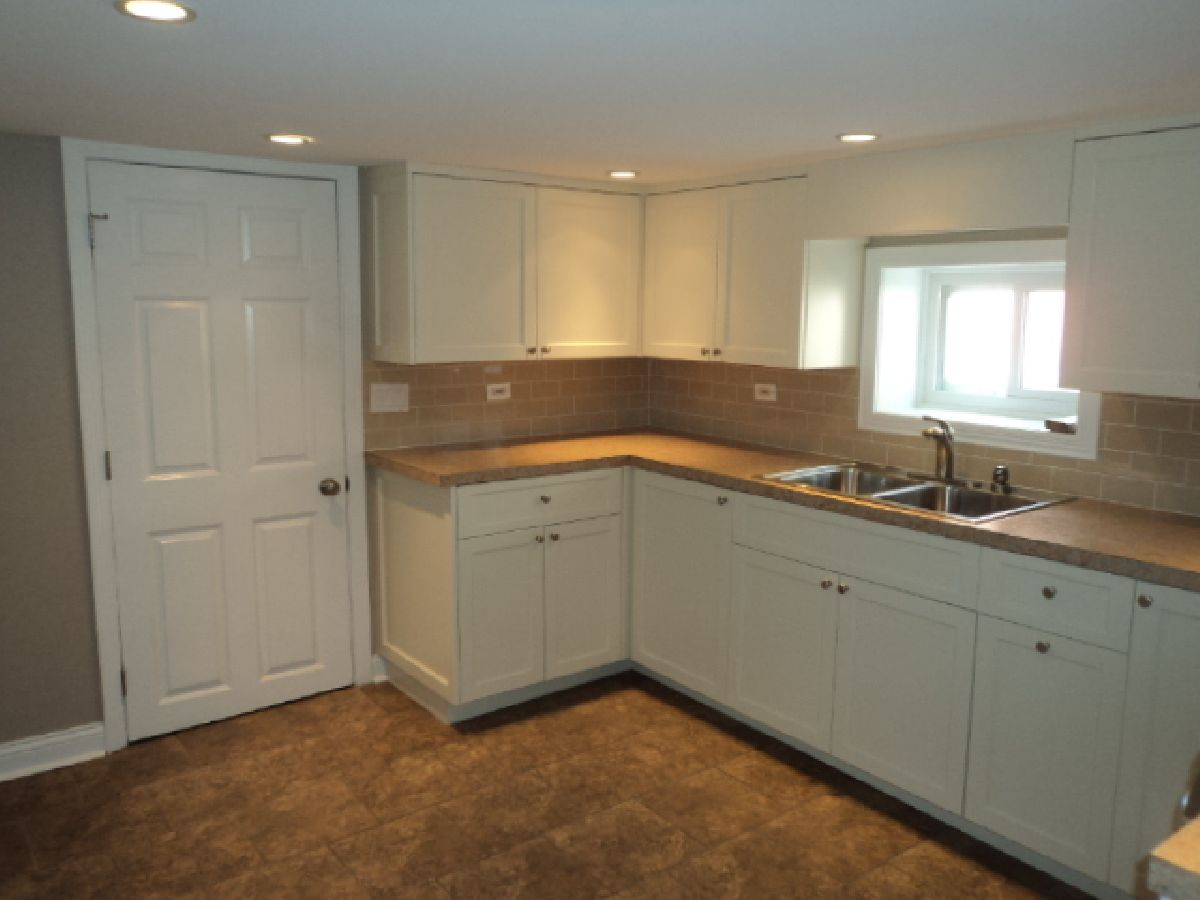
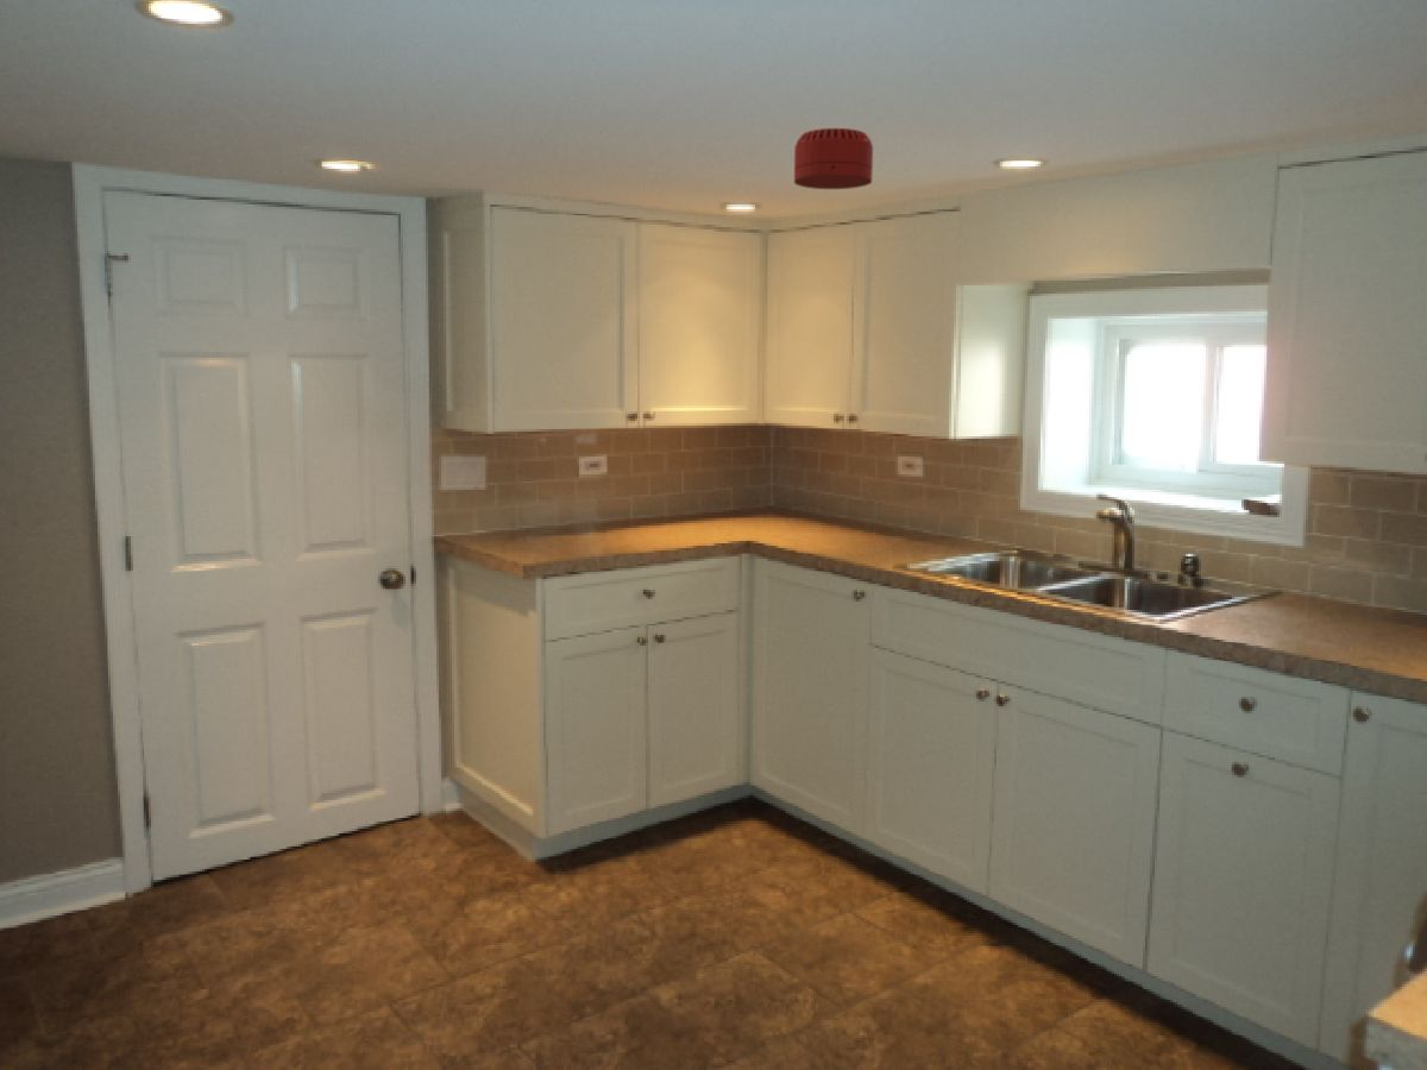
+ smoke detector [793,127,874,190]
